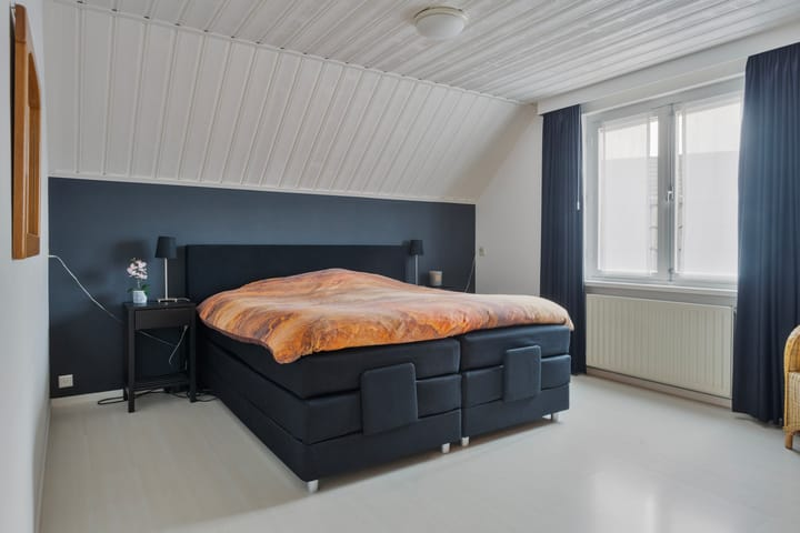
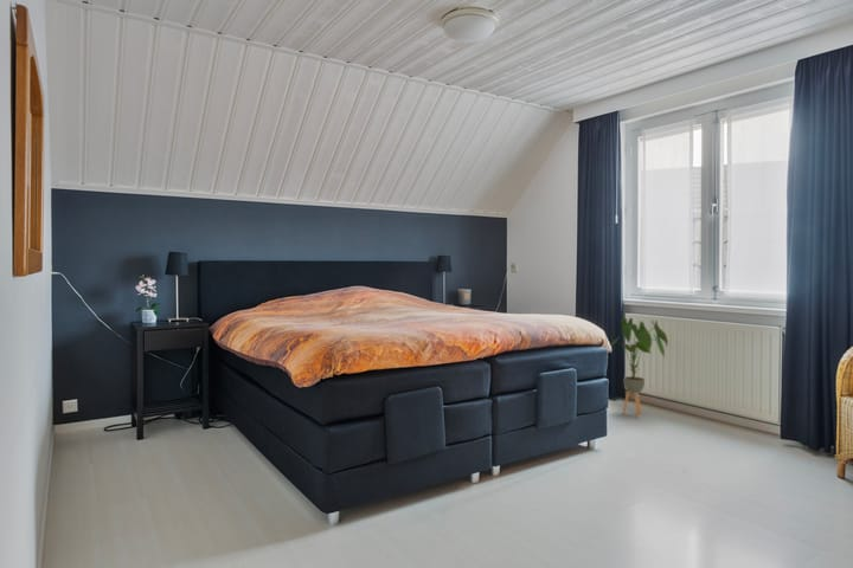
+ house plant [609,317,669,419]
